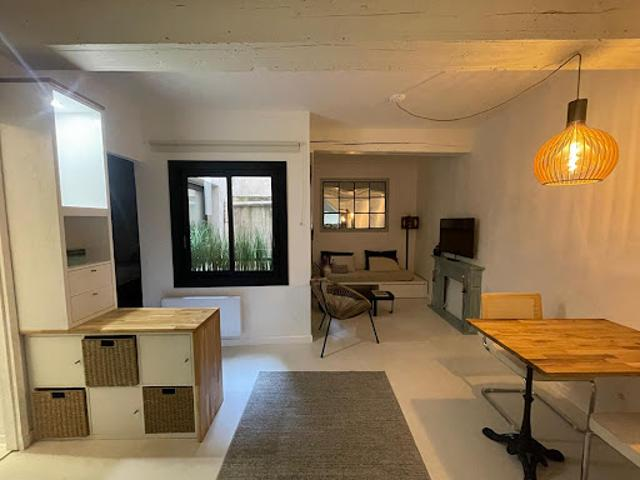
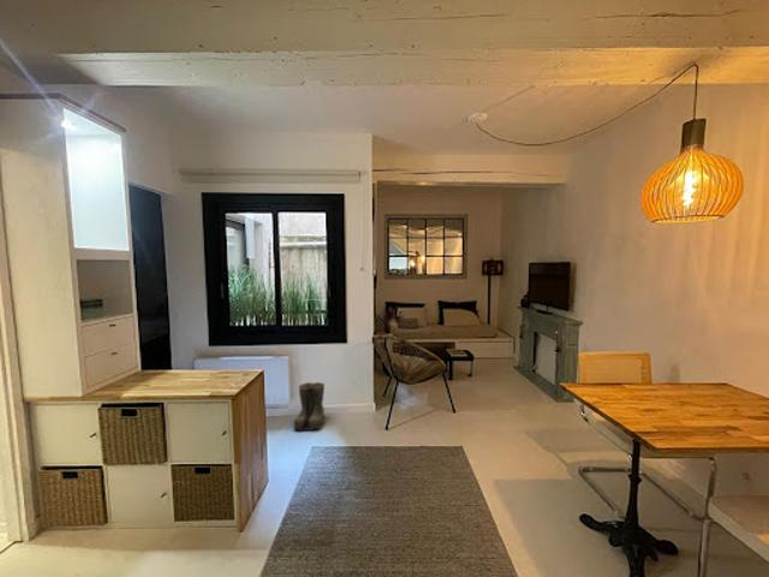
+ boots [292,381,326,432]
